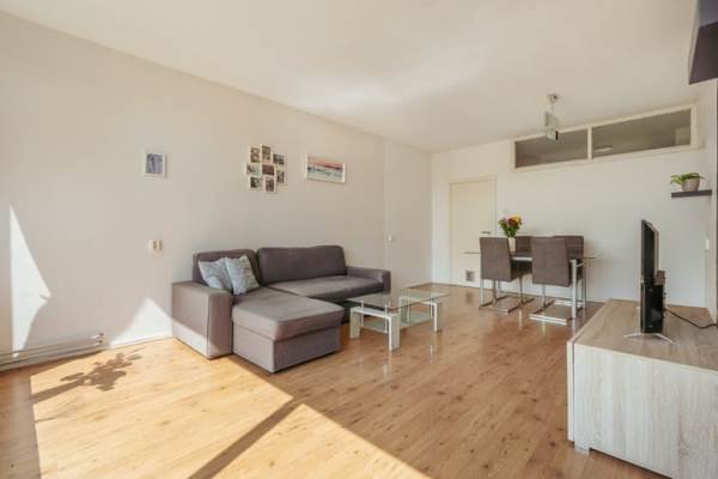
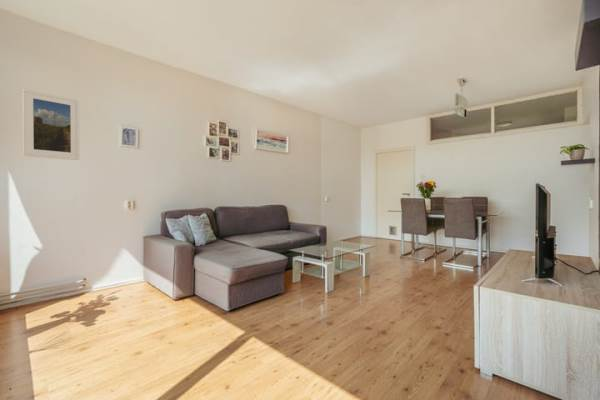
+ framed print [22,88,80,161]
